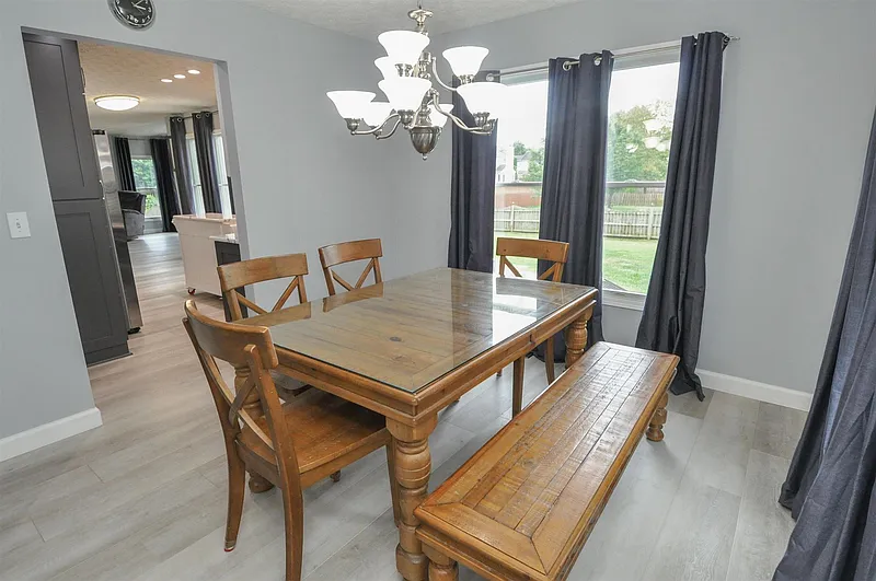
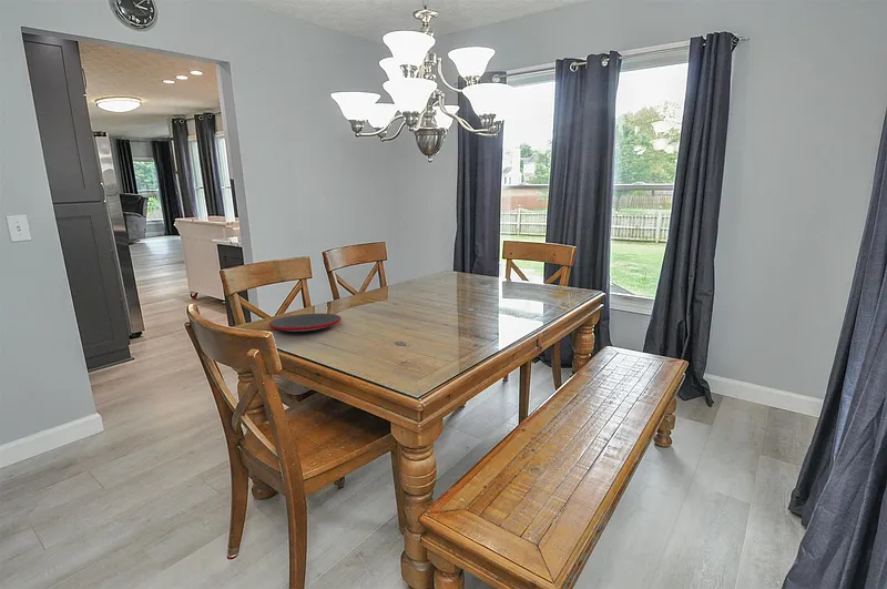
+ plate [268,313,343,333]
